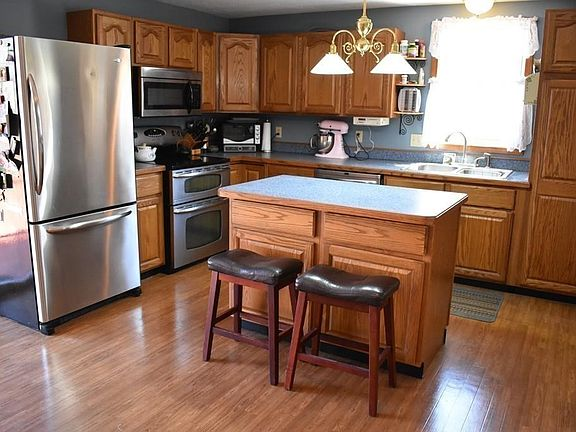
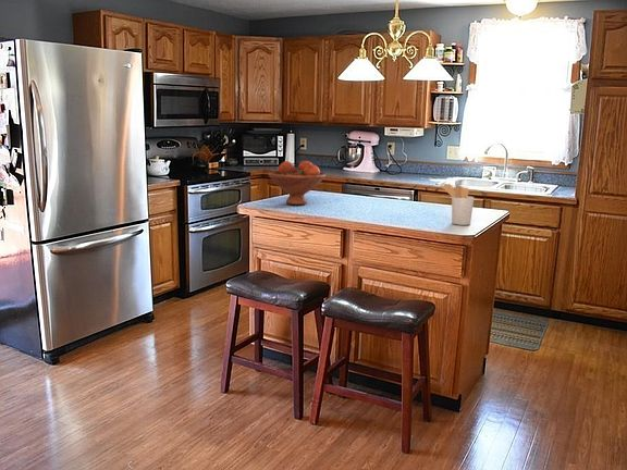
+ fruit bowl [268,160,327,206]
+ utensil holder [440,183,475,226]
